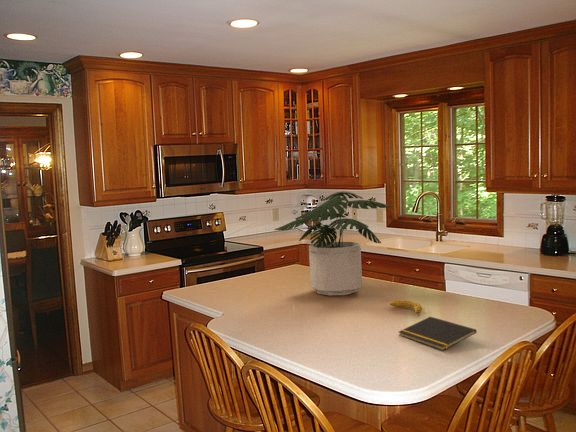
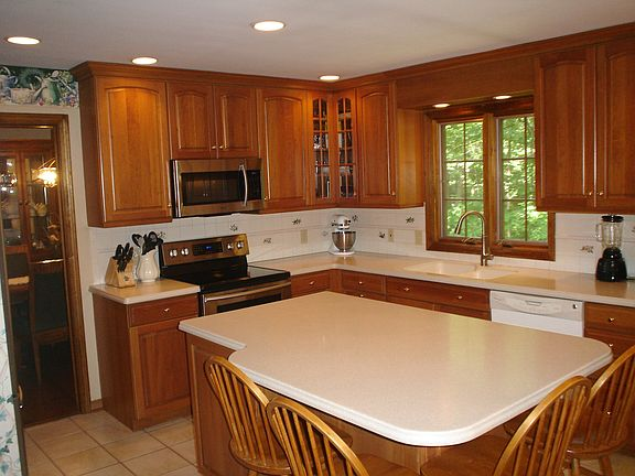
- fruit [389,299,424,317]
- potted plant [274,190,393,296]
- notepad [398,316,478,351]
